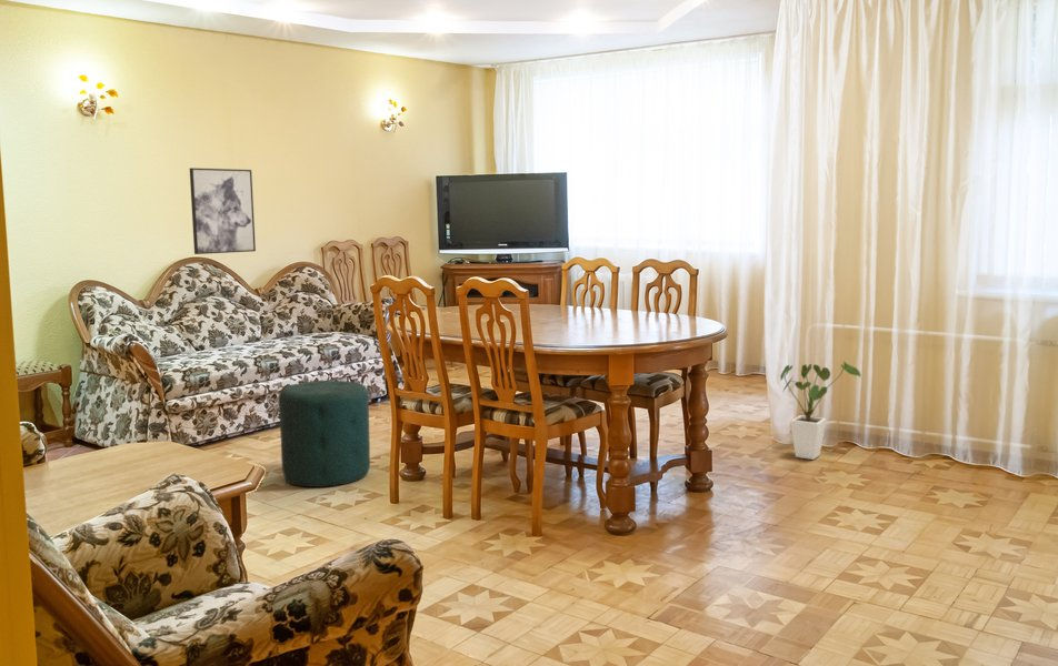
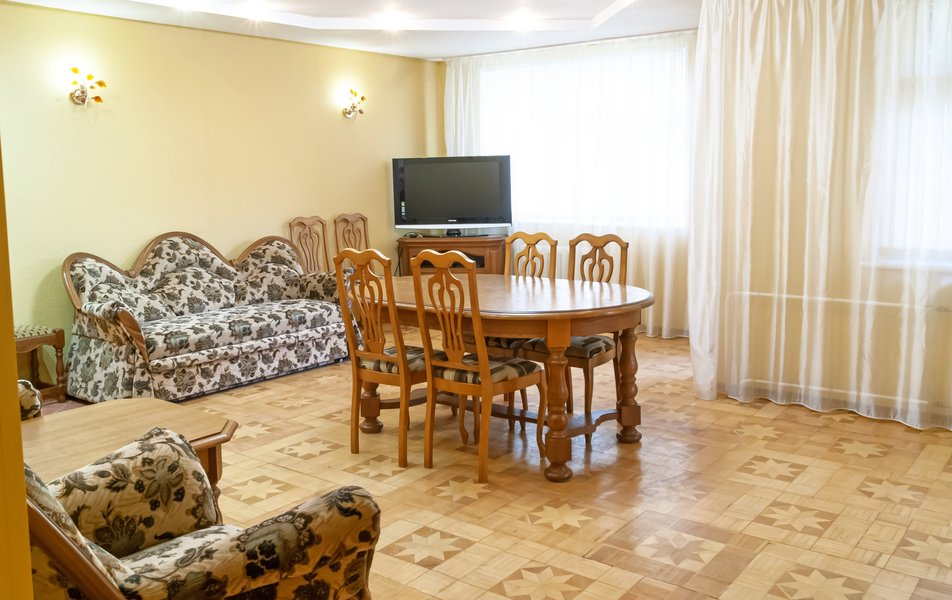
- wall art [189,167,257,255]
- house plant [779,361,862,461]
- ottoman [278,380,371,488]
